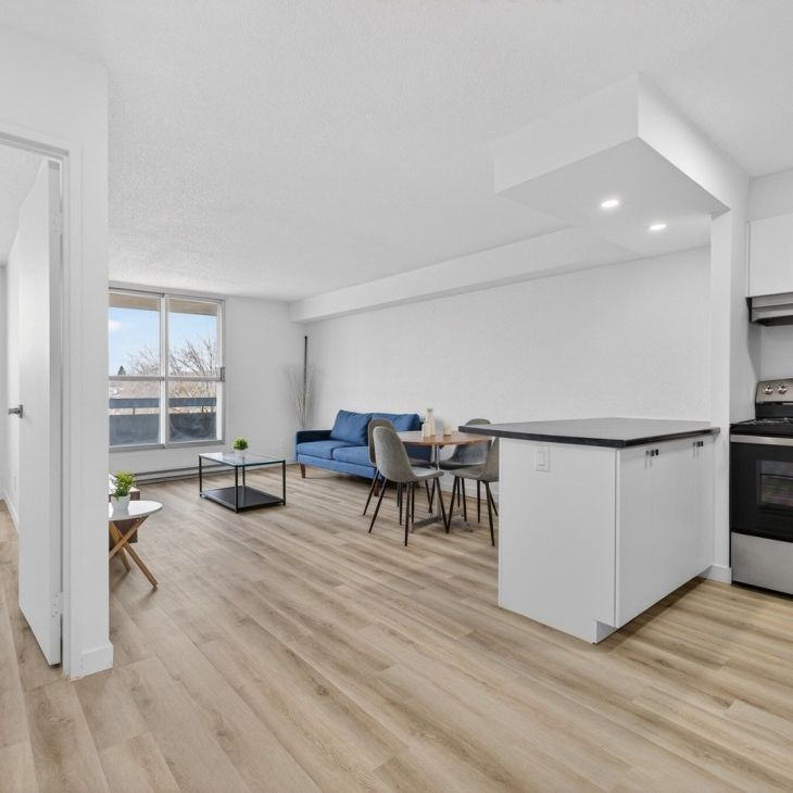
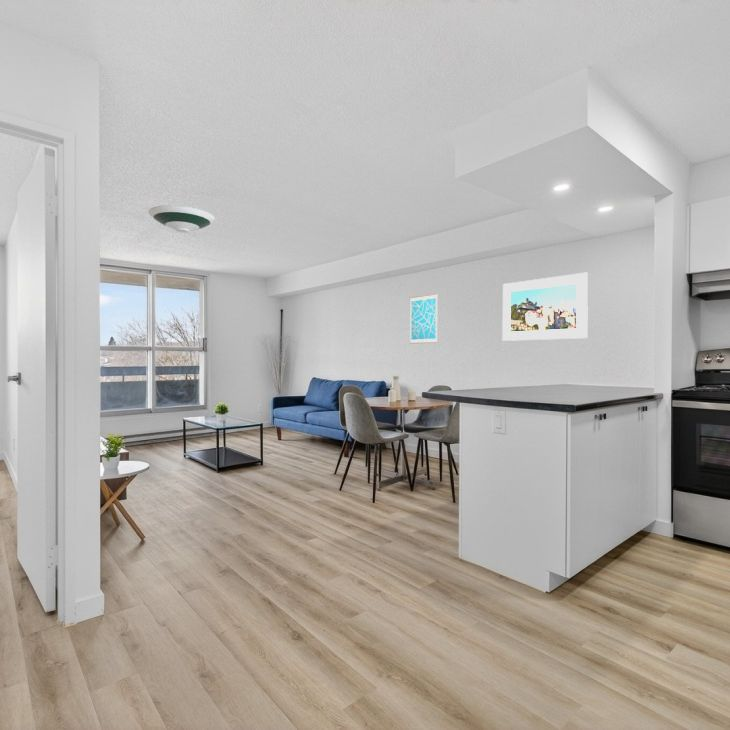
+ wall art [409,293,438,345]
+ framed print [502,271,589,342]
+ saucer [147,205,216,234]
